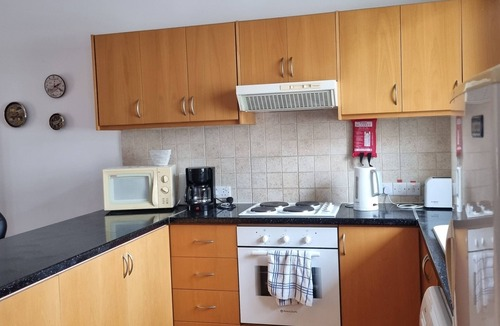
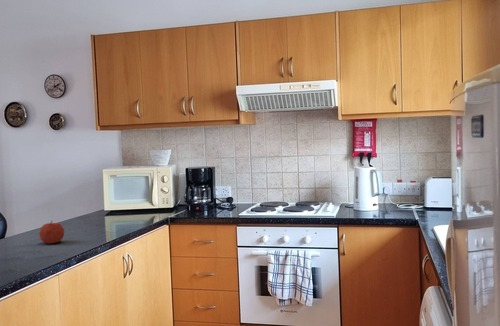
+ fruit [38,220,65,245]
